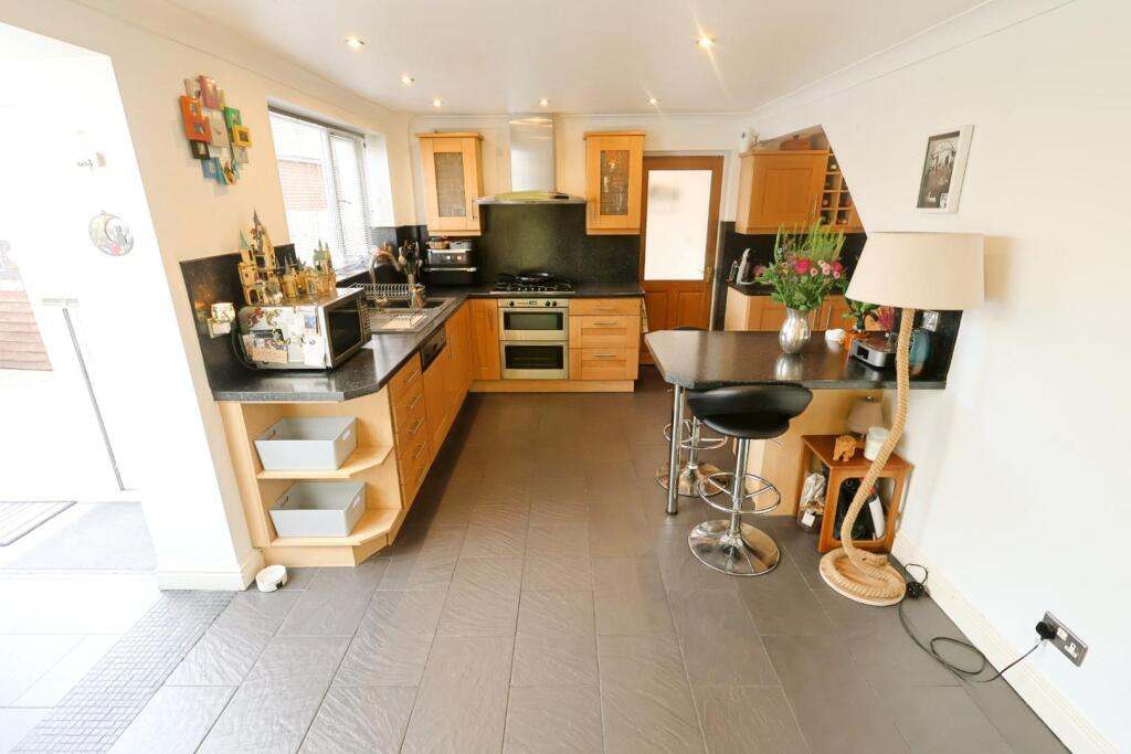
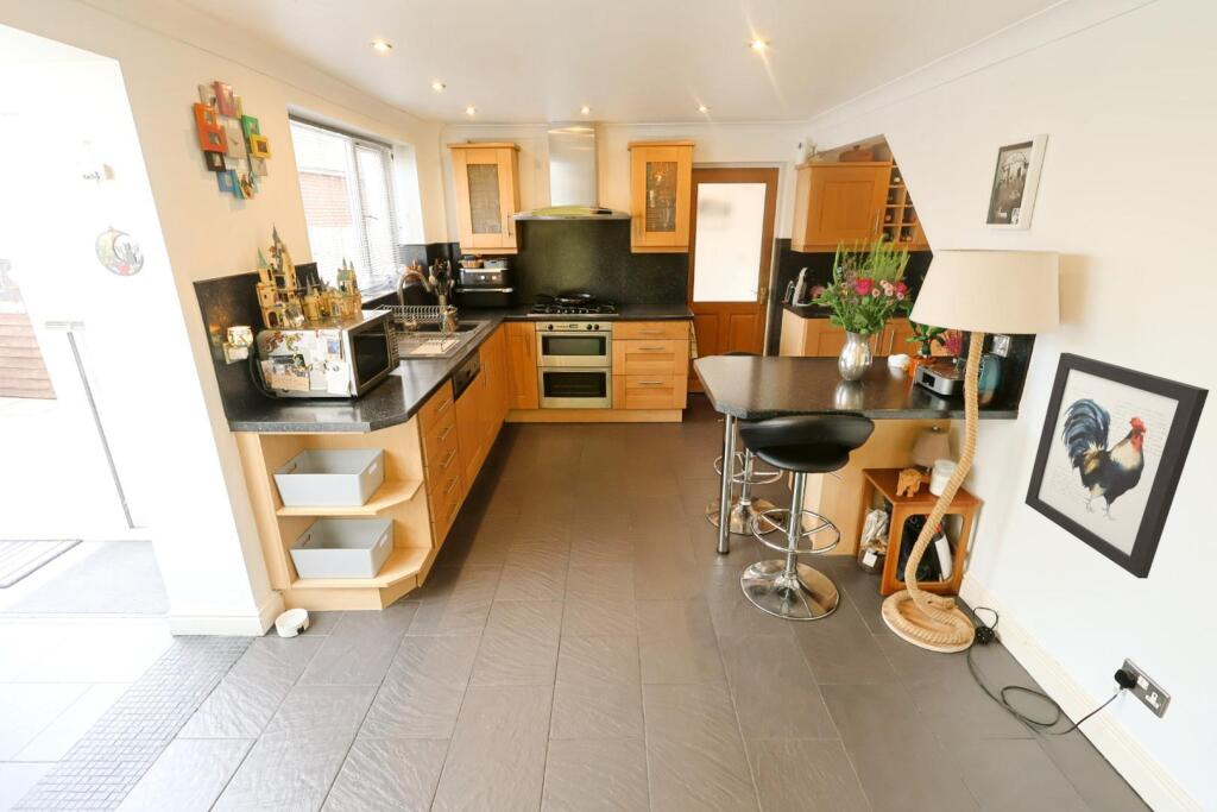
+ wall art [1024,352,1210,580]
